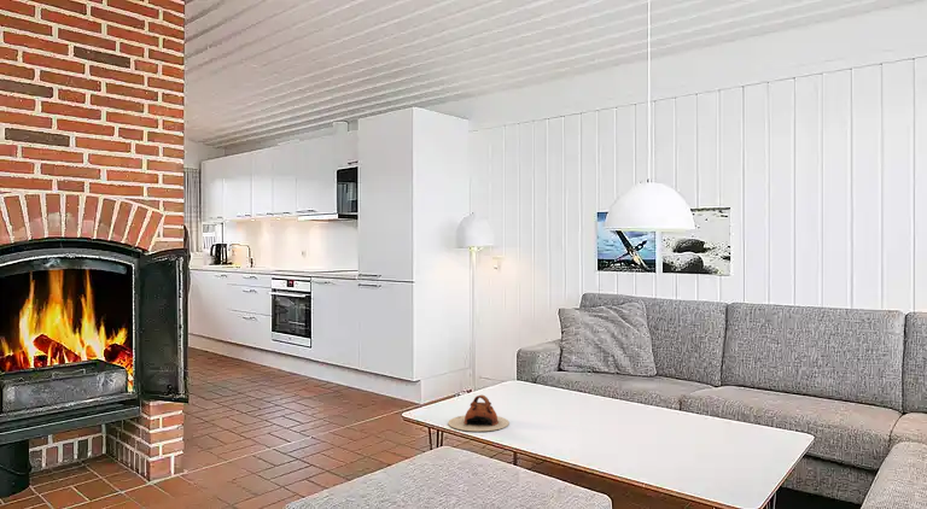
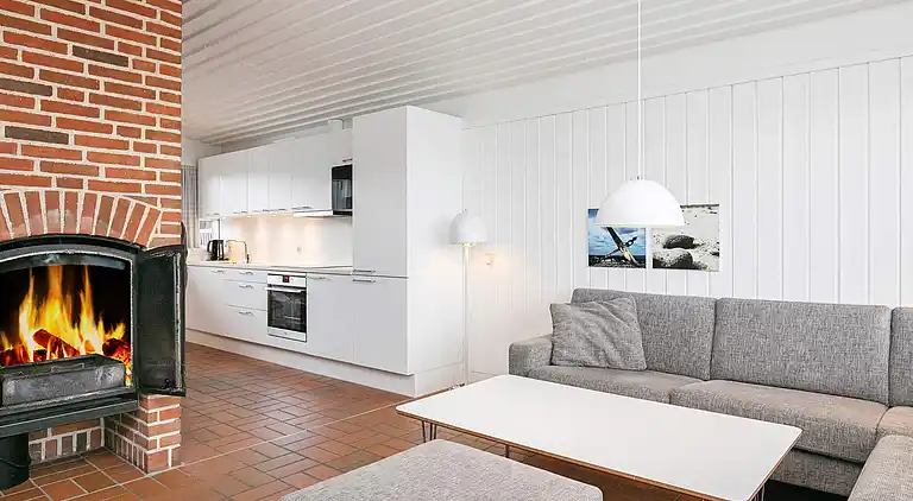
- teapot [447,394,511,432]
